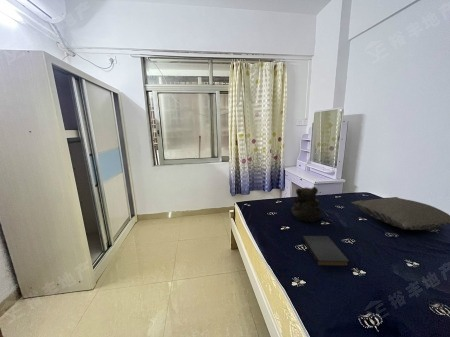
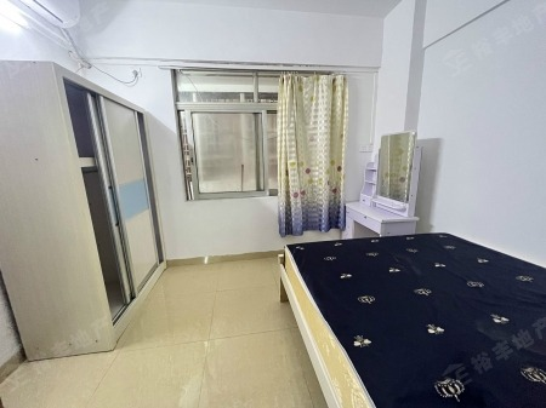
- book [302,235,350,266]
- pillow [350,196,450,231]
- teddy bear [290,186,323,224]
